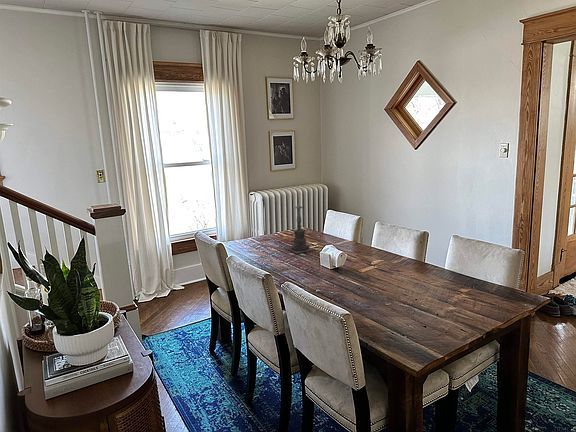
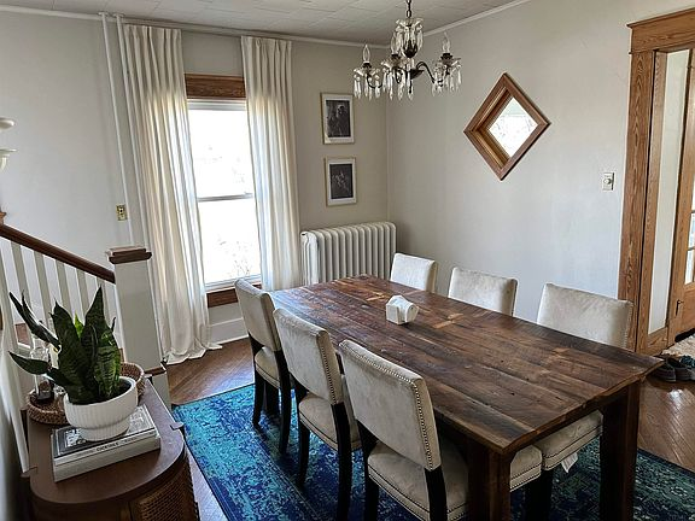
- candle holder [283,199,317,254]
